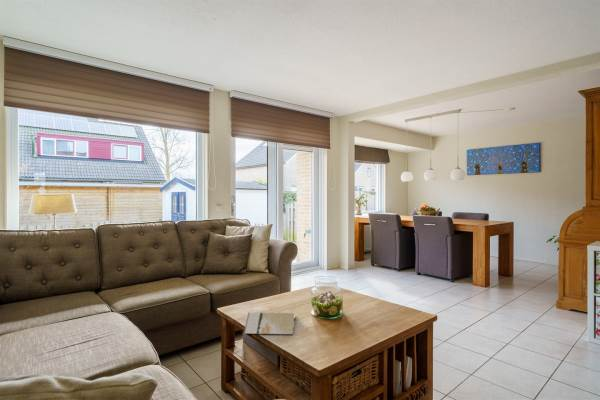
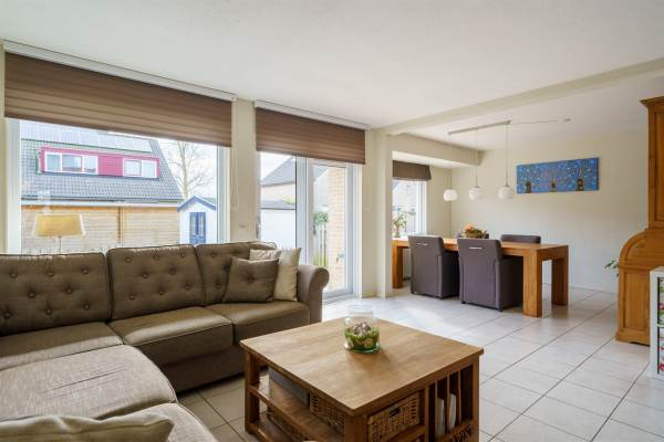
- brochure [243,312,297,335]
